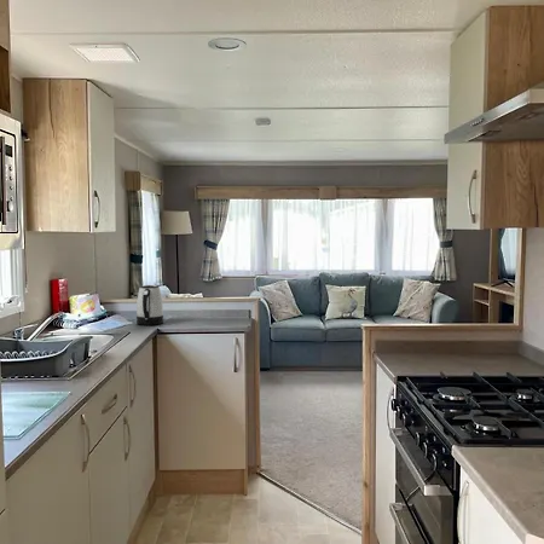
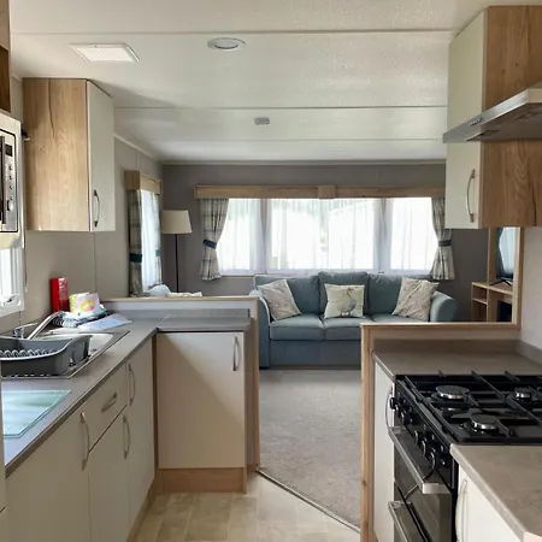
- kettle [135,284,164,326]
